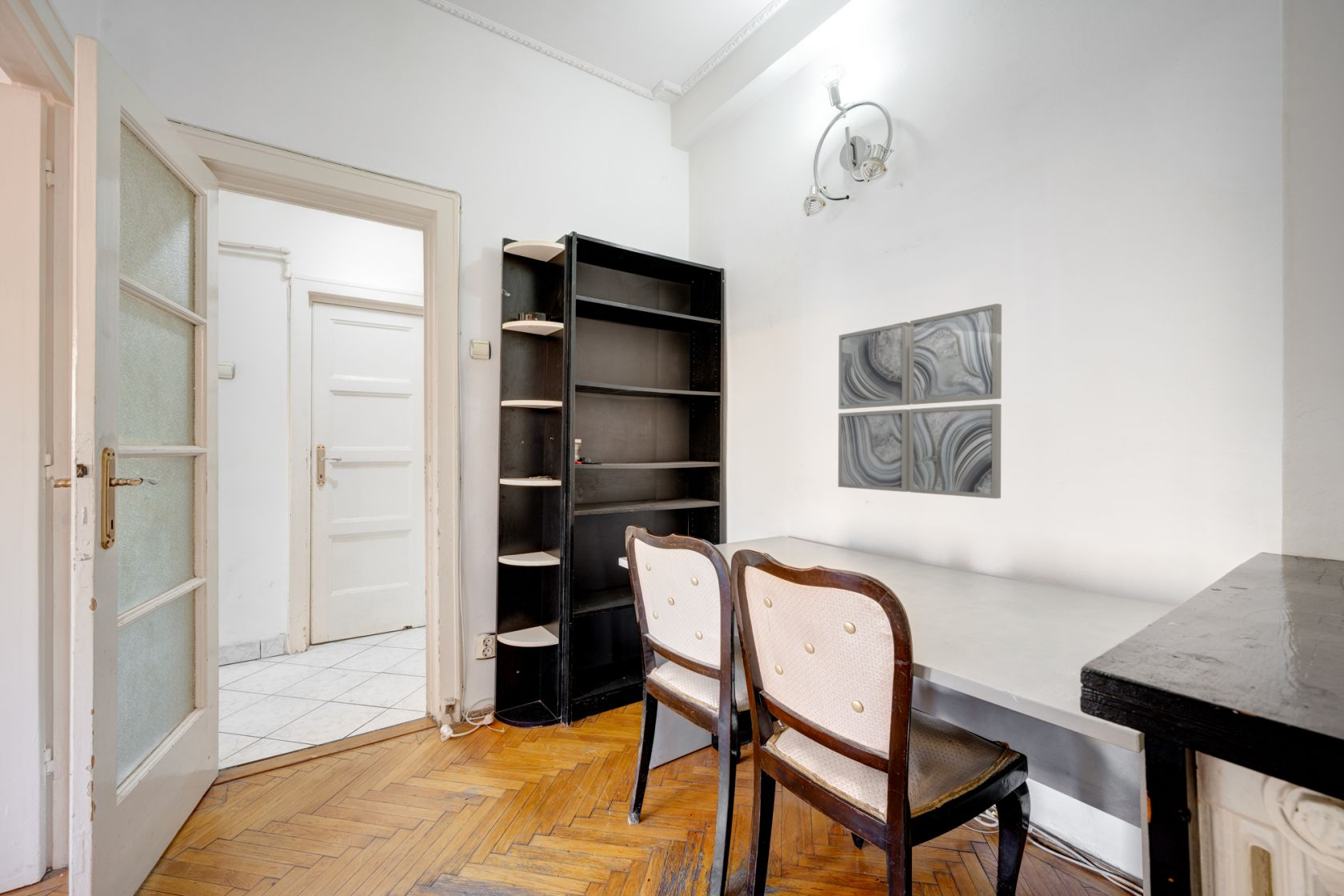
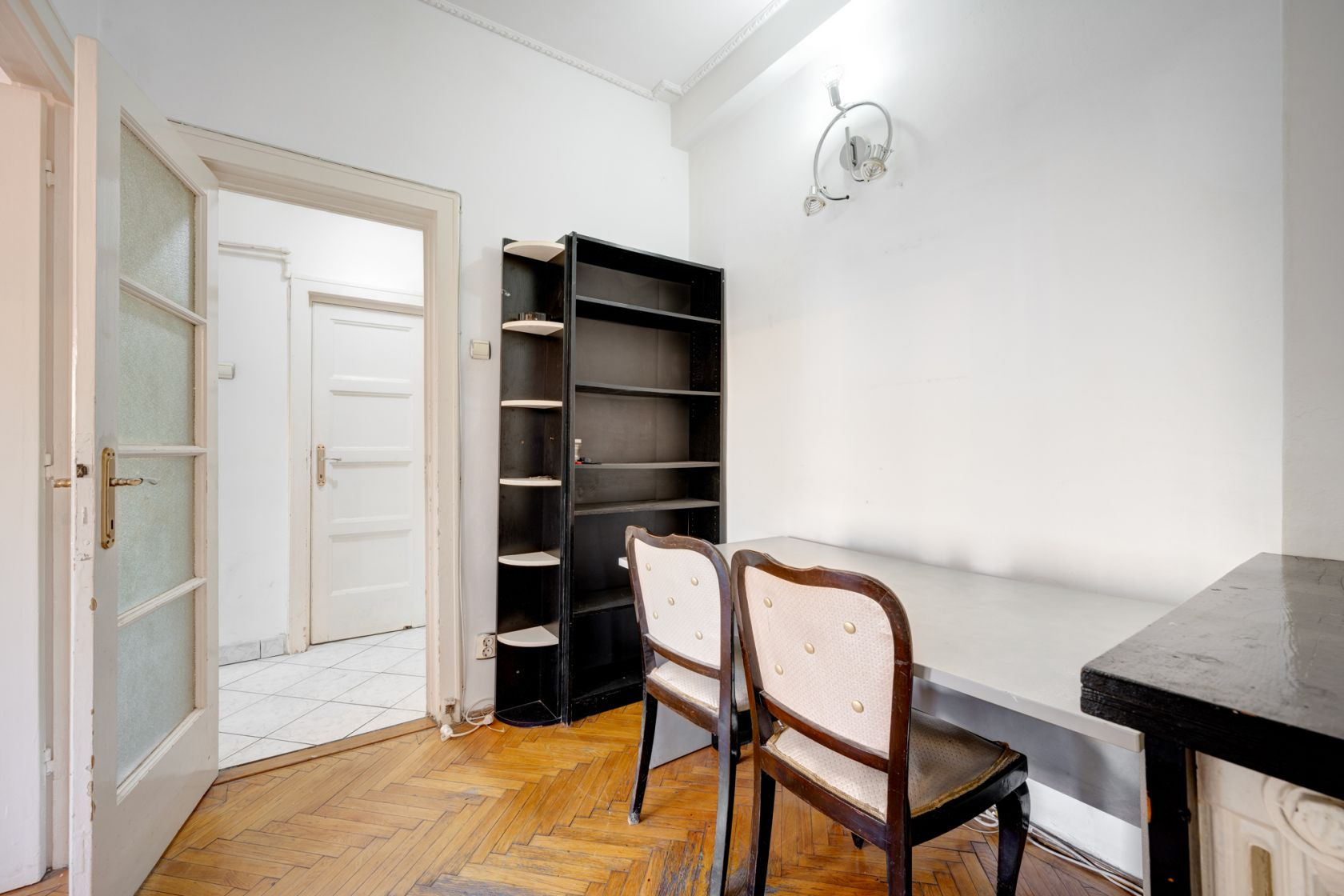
- wall art [838,302,1002,499]
